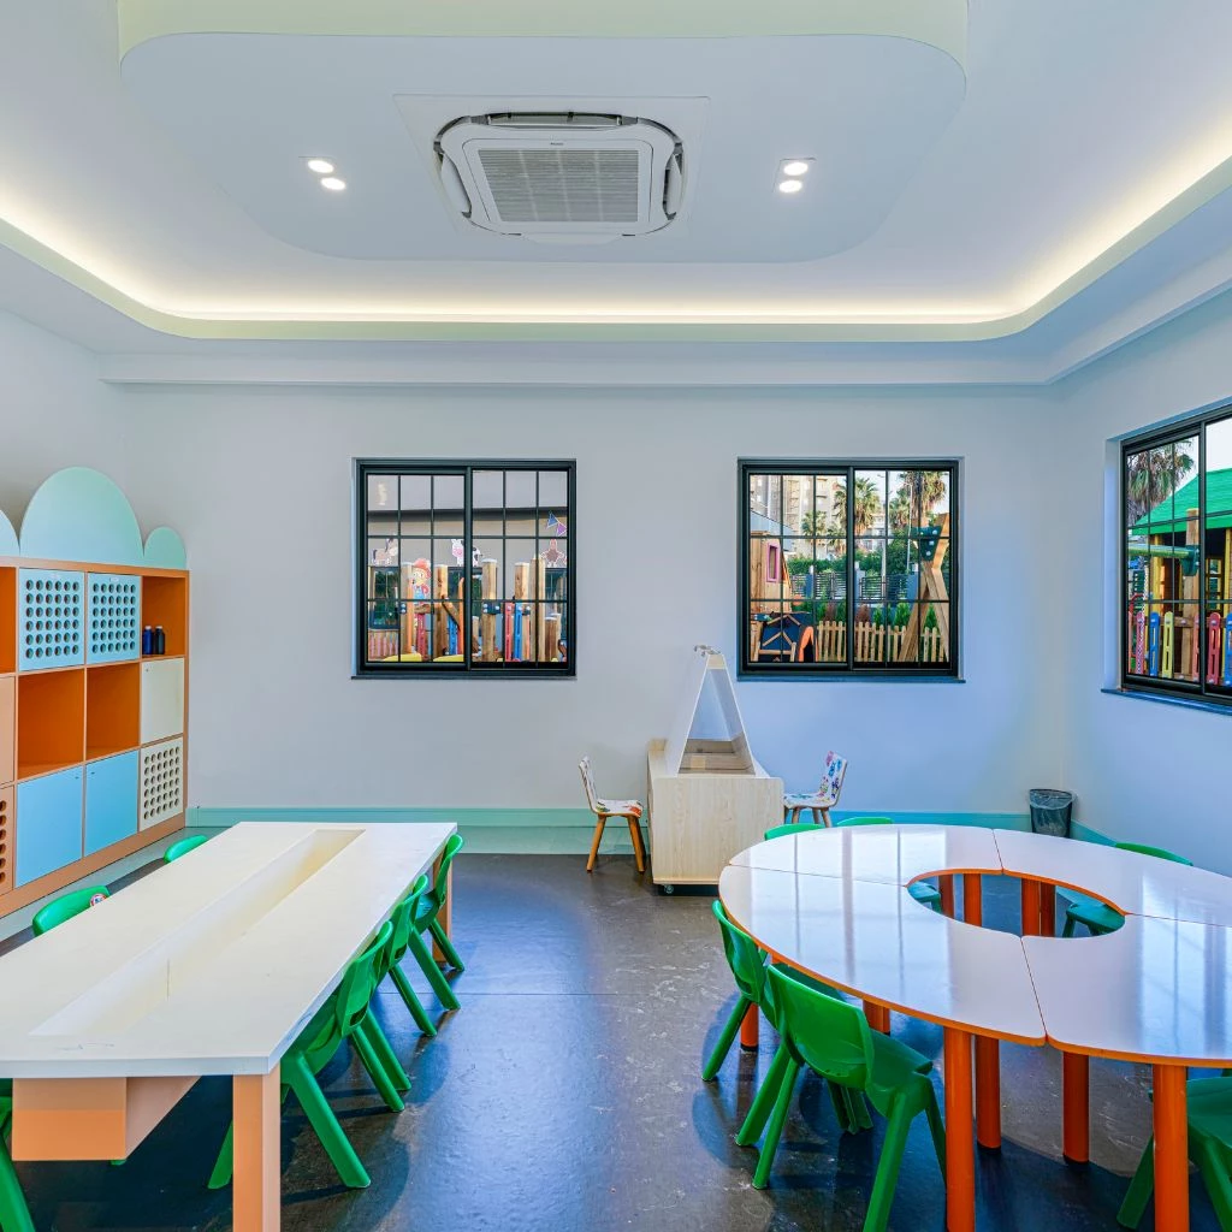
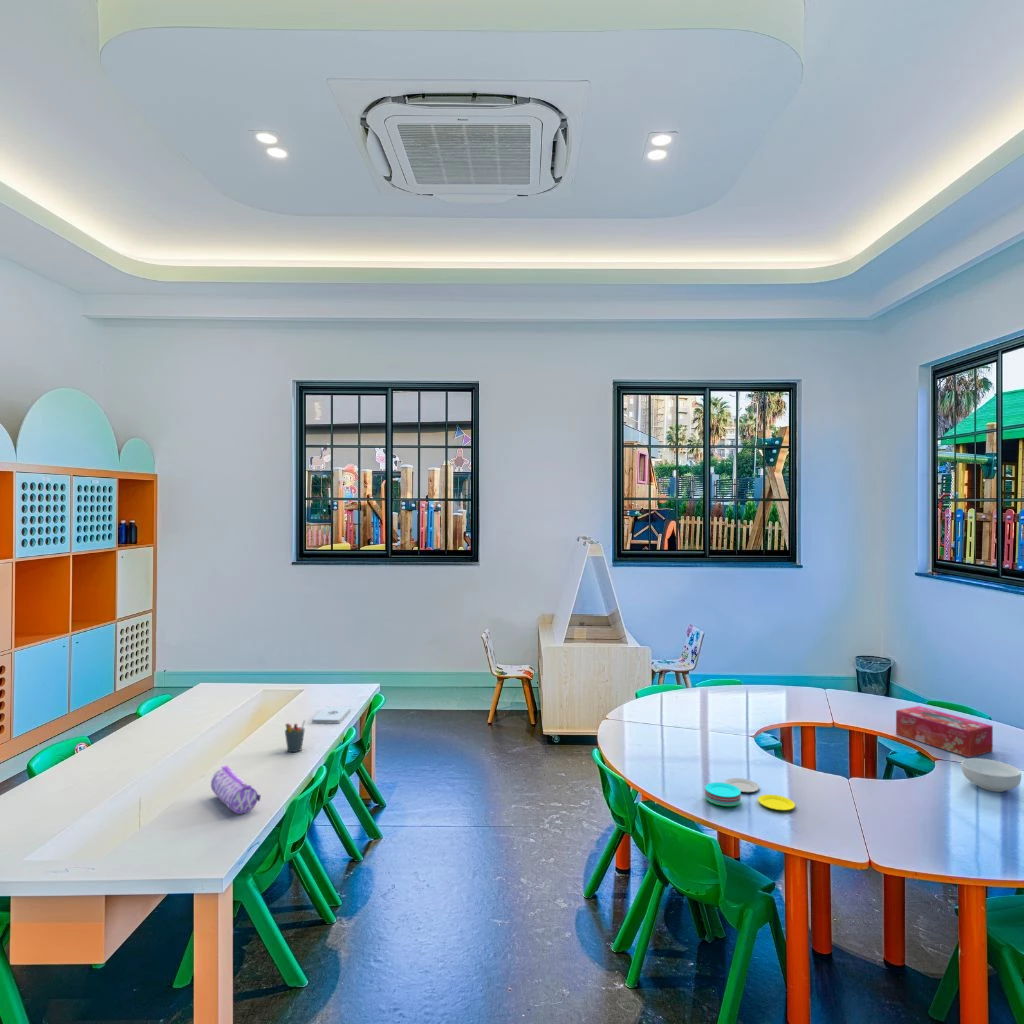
+ pencil case [210,765,262,815]
+ notepad [311,705,352,725]
+ tissue box [895,705,994,758]
+ plate [704,777,796,811]
+ pen holder [284,719,306,753]
+ cereal bowl [960,757,1022,793]
